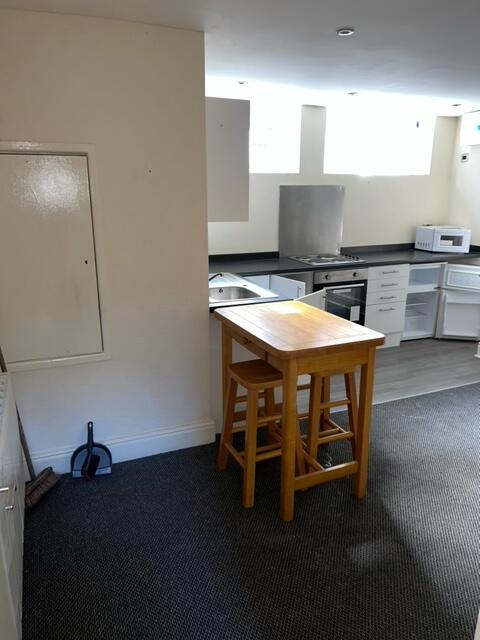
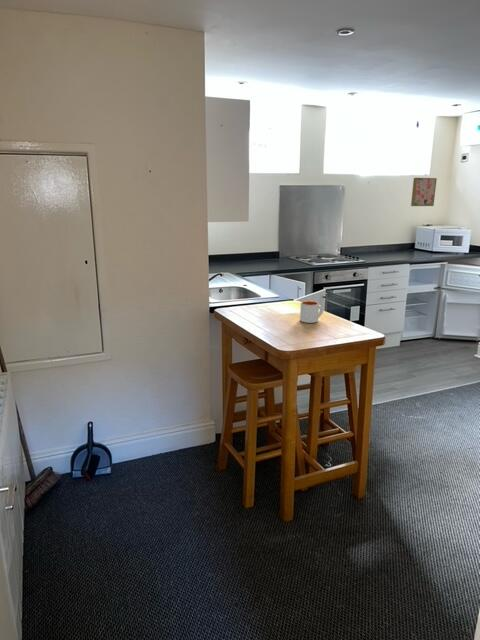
+ wall art [410,177,438,207]
+ mug [299,300,324,324]
